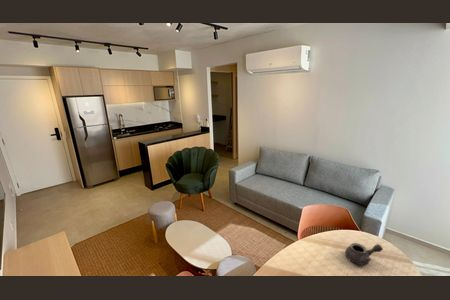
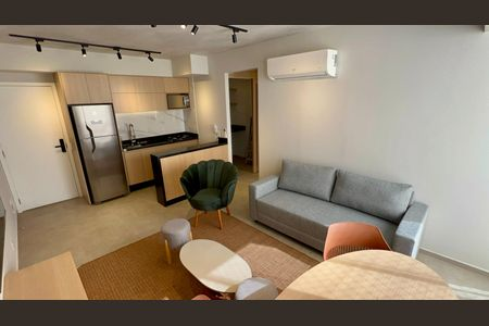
- teapot [344,242,384,266]
